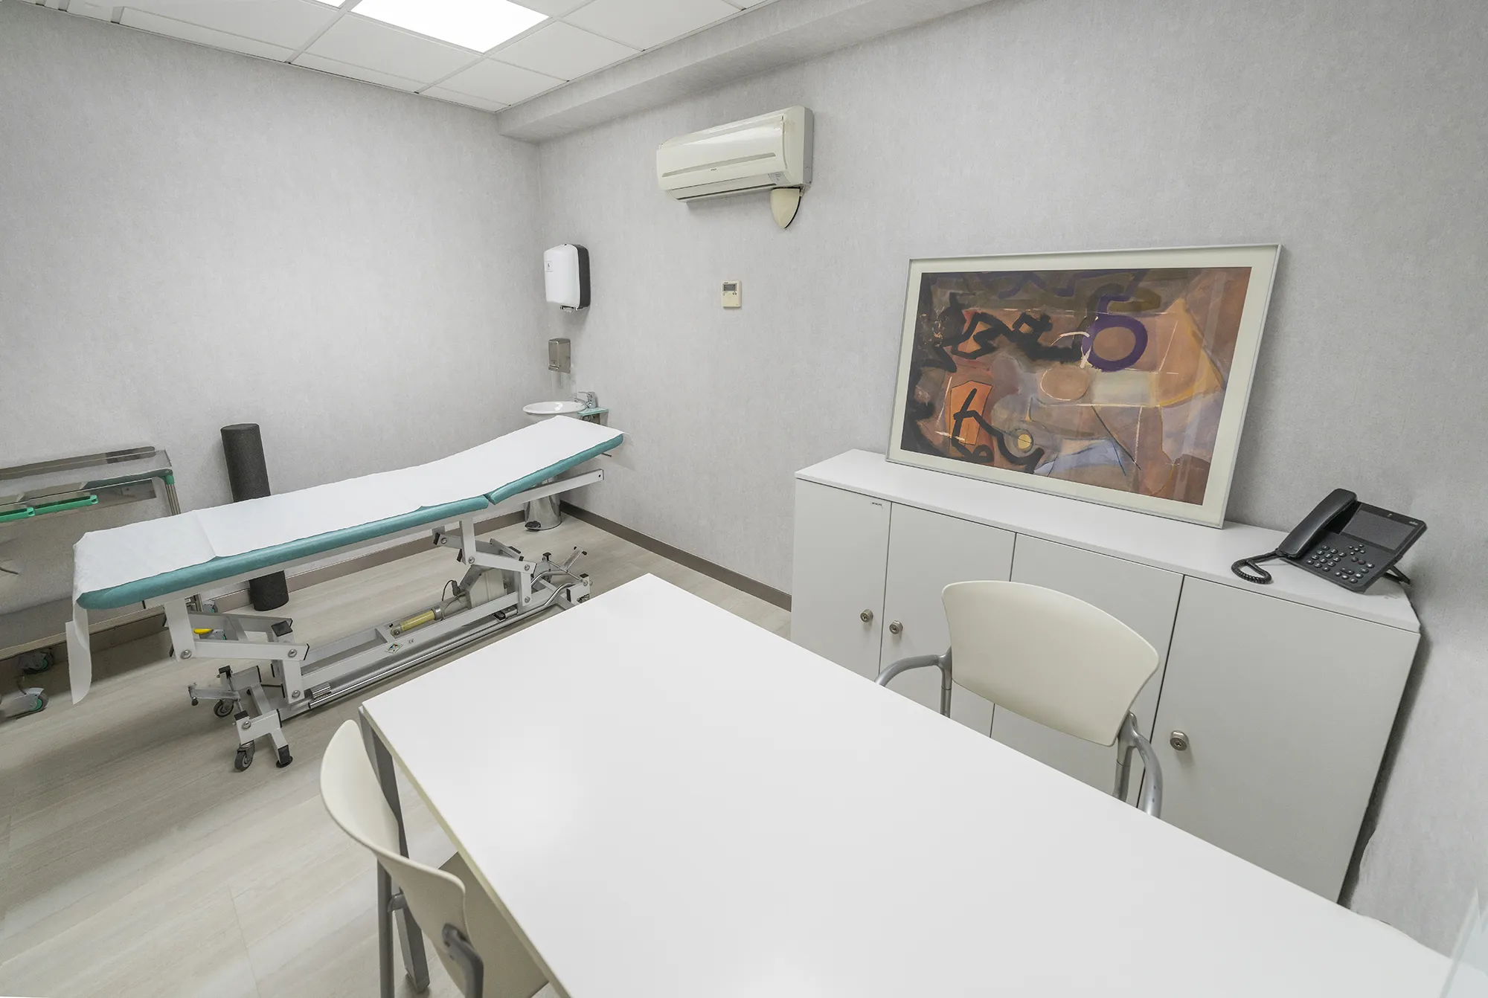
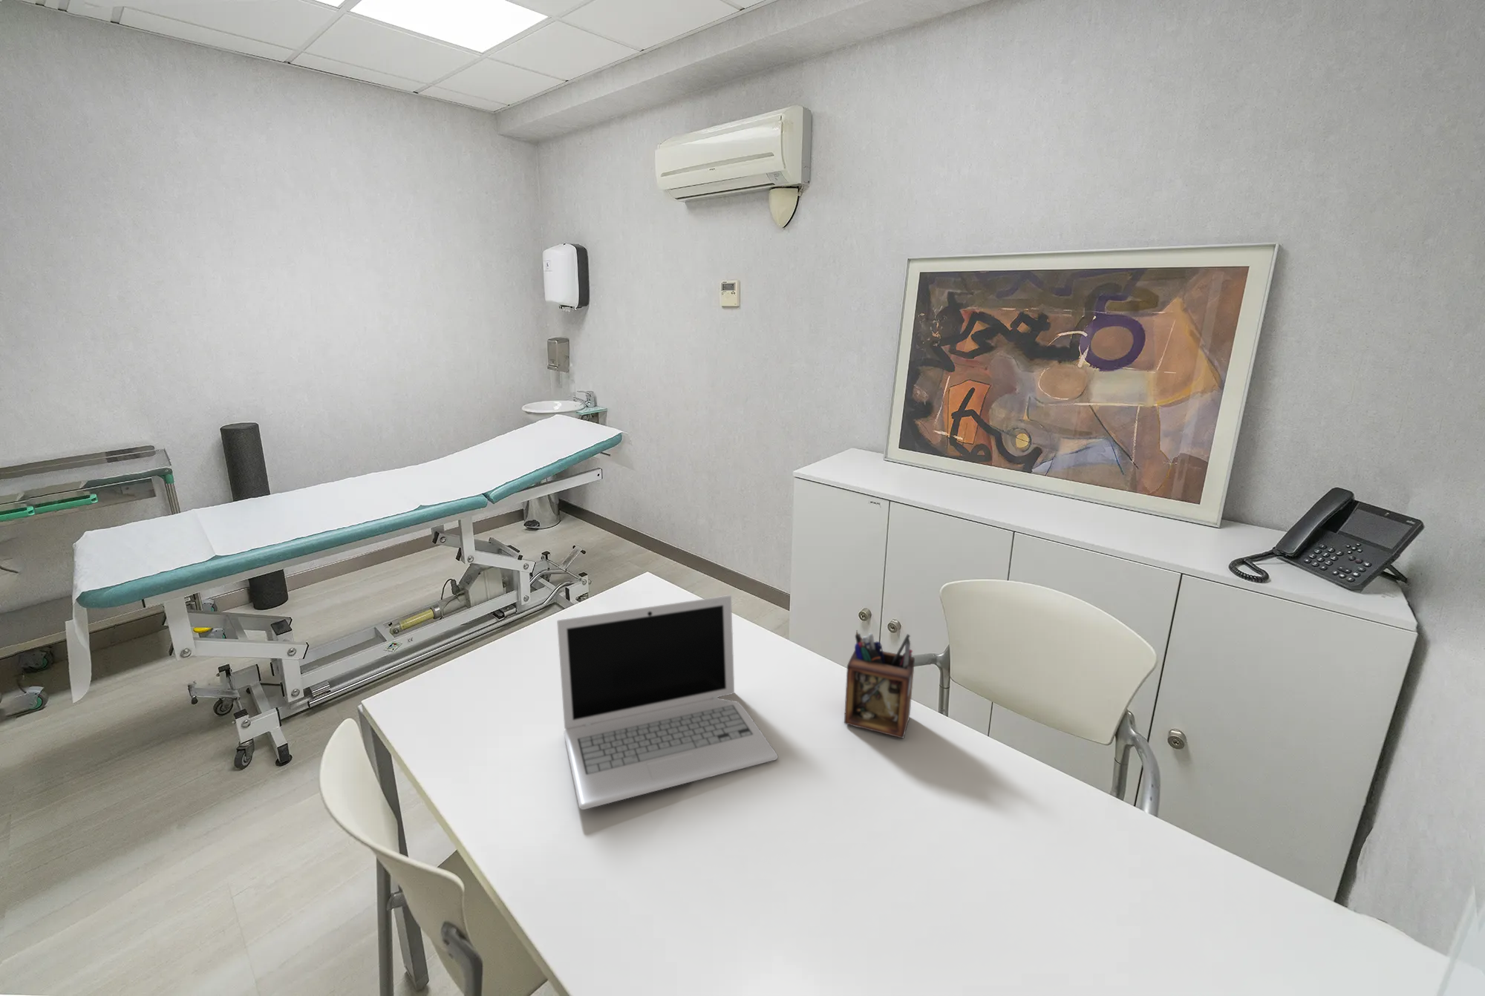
+ desk organizer [844,630,916,739]
+ laptop [556,595,779,810]
